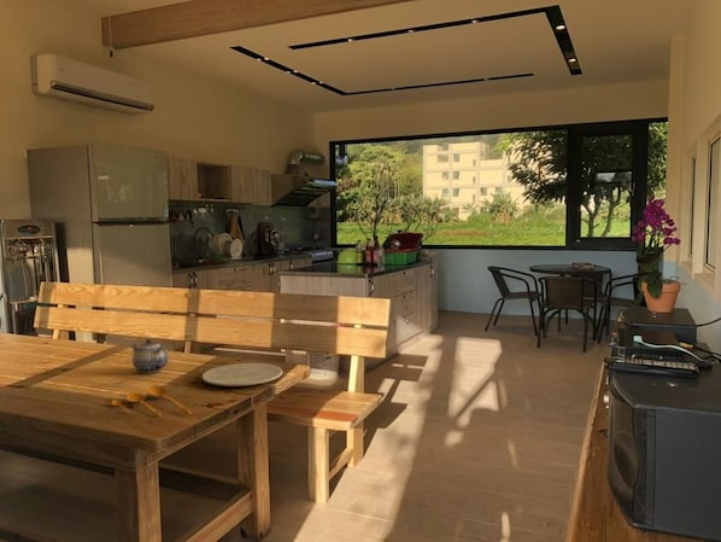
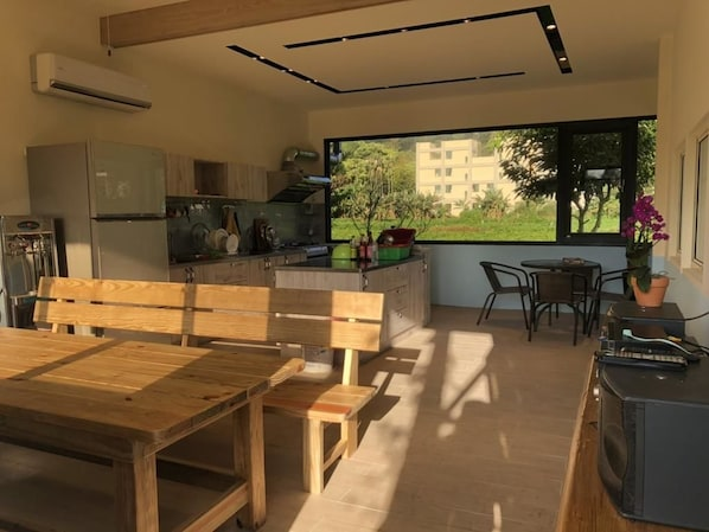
- plate [201,362,283,387]
- teapot [130,338,170,375]
- spoon [111,384,193,418]
